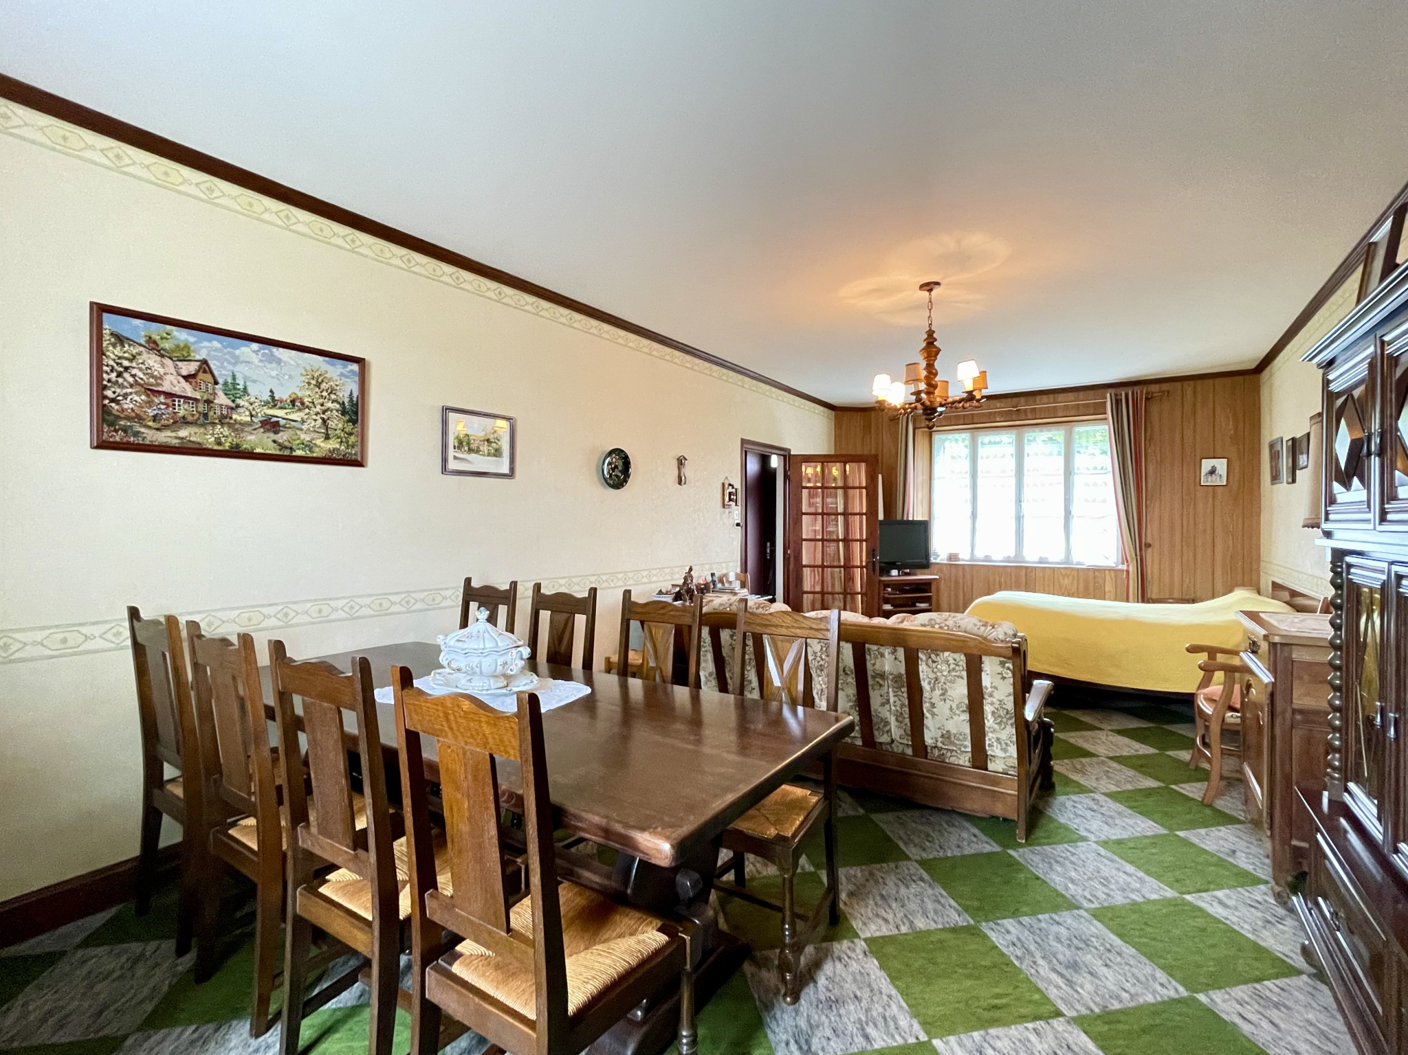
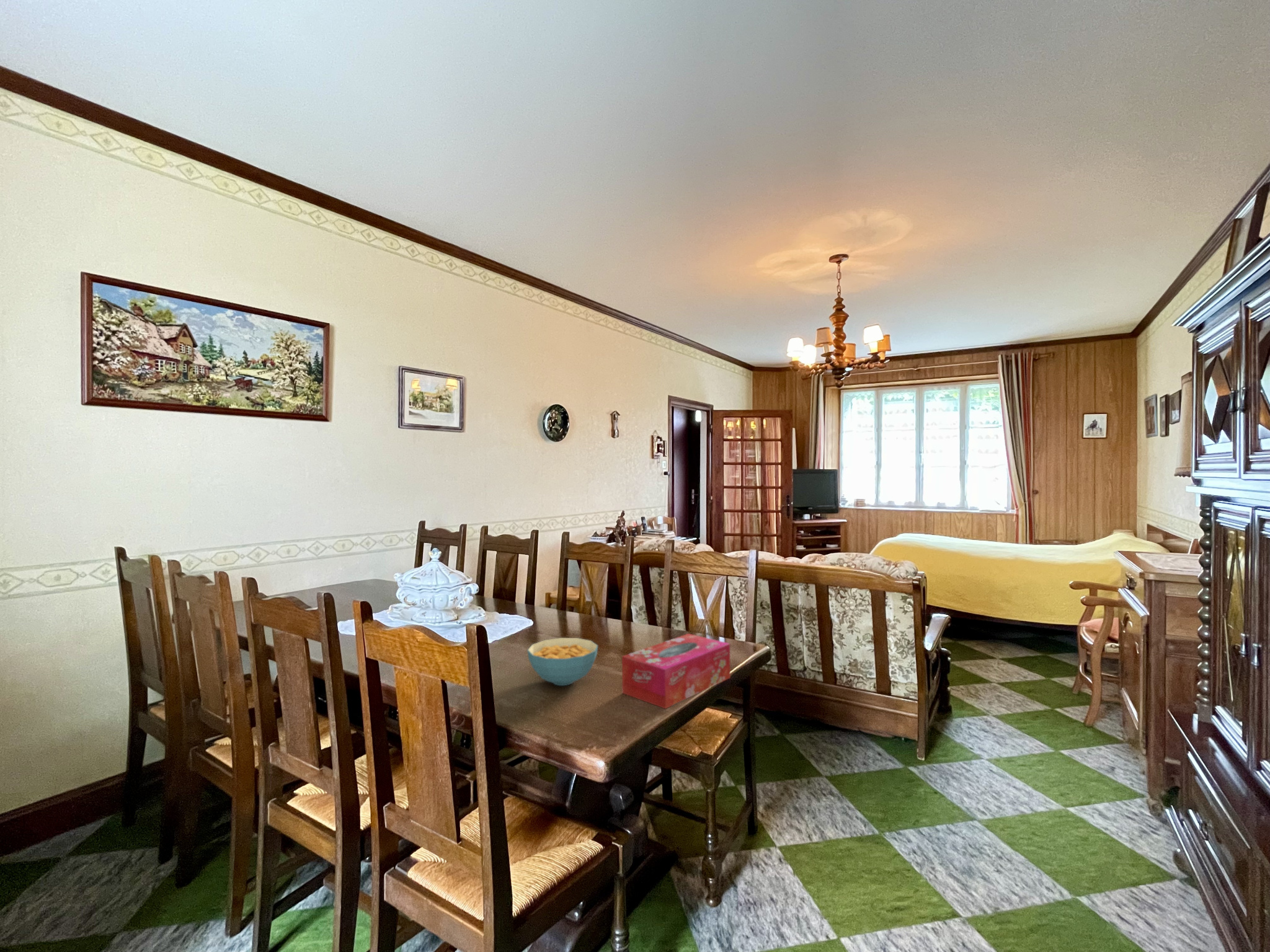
+ tissue box [621,633,731,710]
+ cereal bowl [526,637,598,686]
